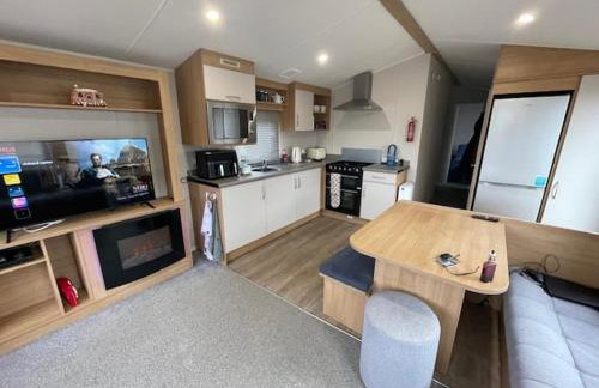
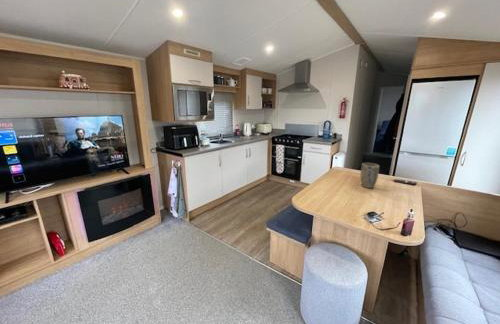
+ plant pot [360,162,380,189]
